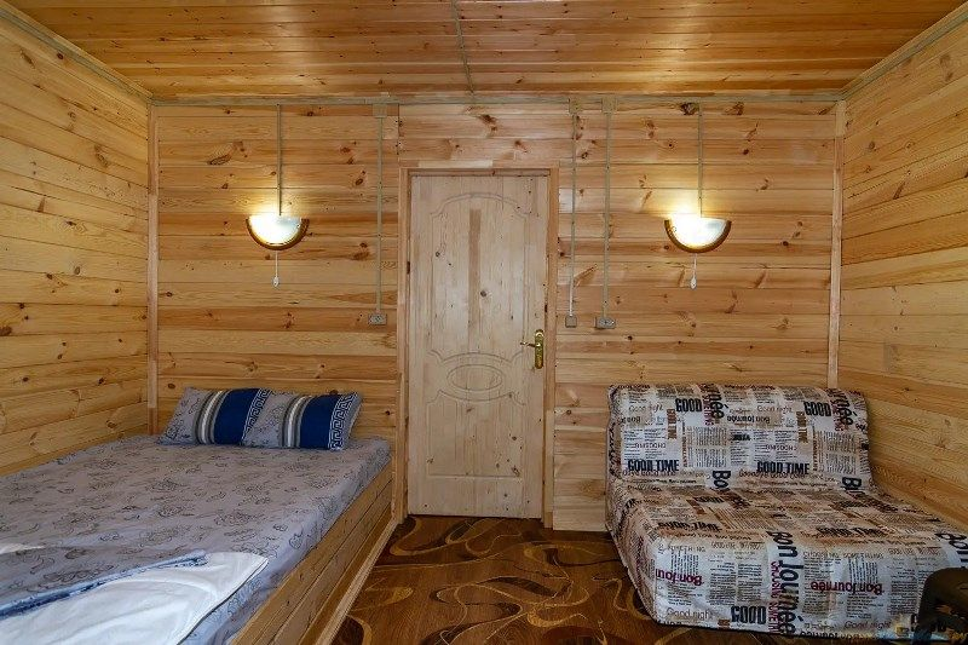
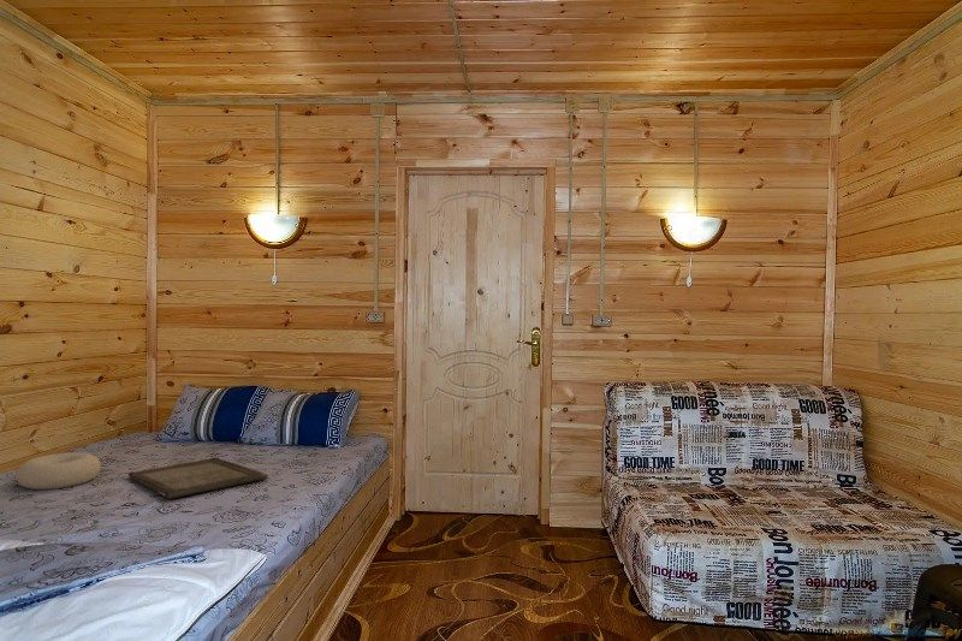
+ cushion [14,451,102,491]
+ serving tray [126,456,269,500]
